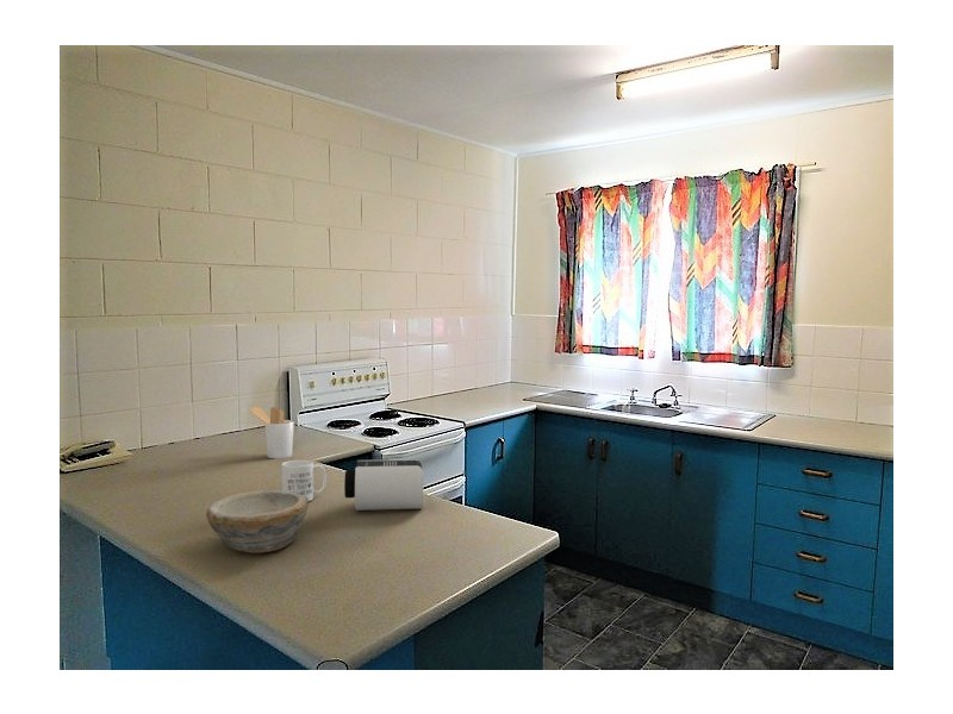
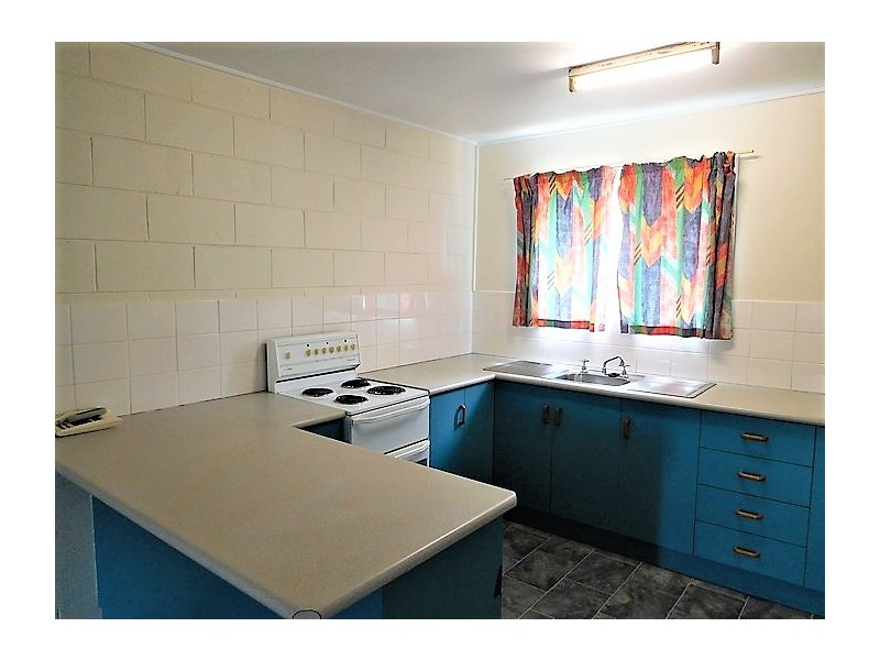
- utensil holder [248,406,295,459]
- speaker [343,458,424,512]
- mug [280,459,328,502]
- bowl [205,489,310,555]
